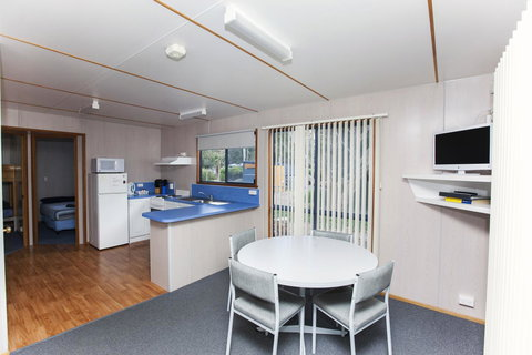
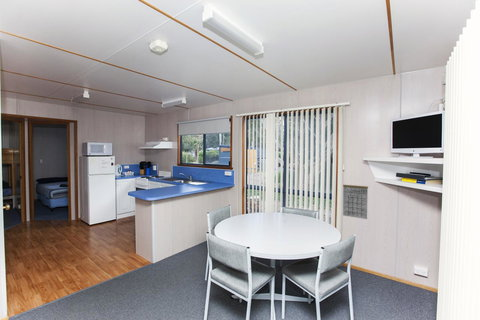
+ calendar [342,178,369,220]
